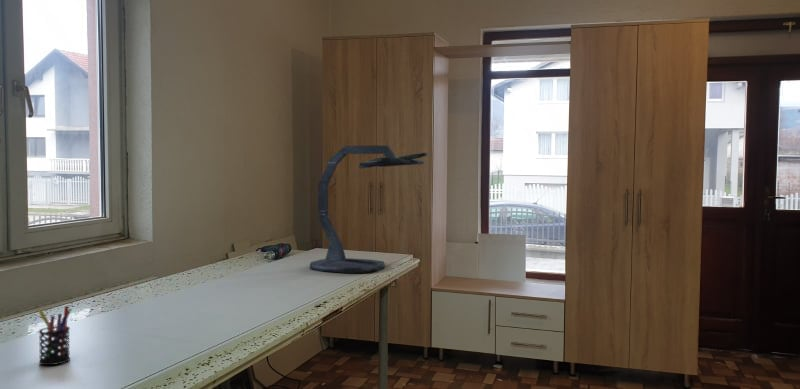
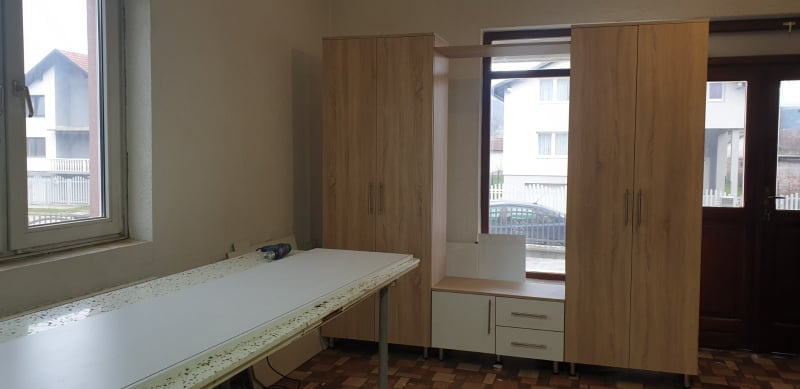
- desk lamp [309,145,428,274]
- pen holder [38,305,72,366]
